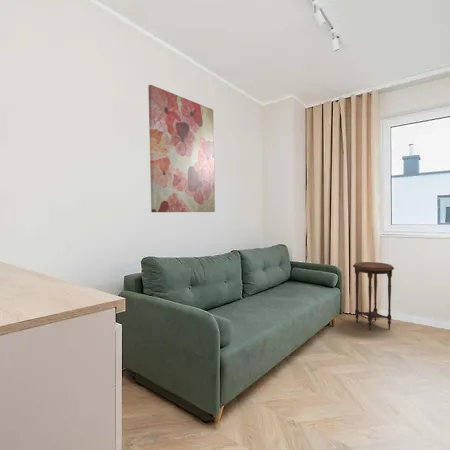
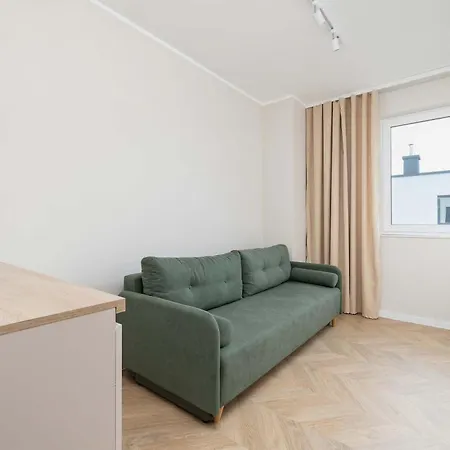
- wall art [147,84,216,213]
- side table [352,261,395,331]
